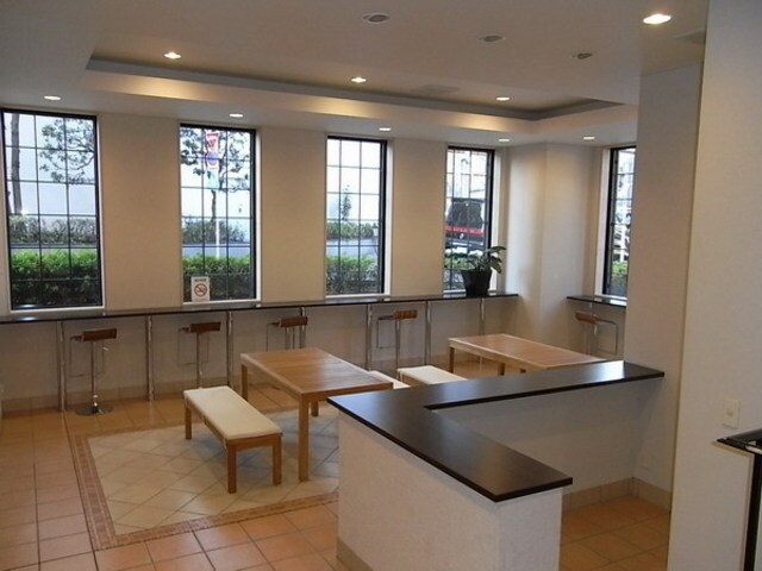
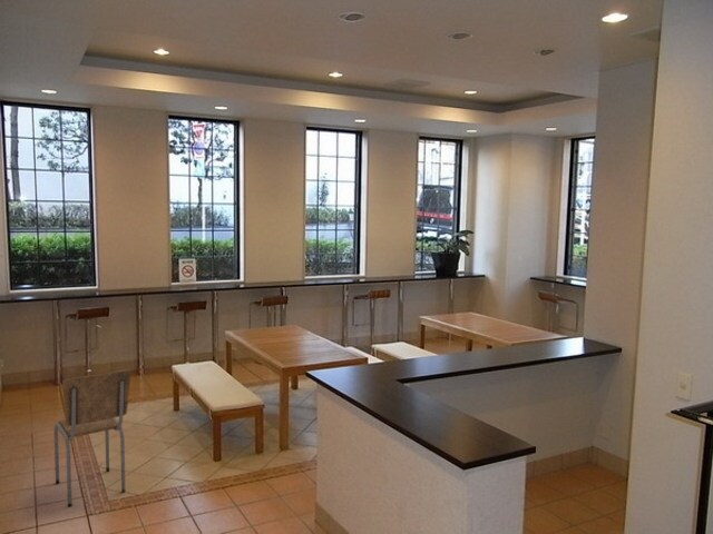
+ dining chair [53,368,133,508]
